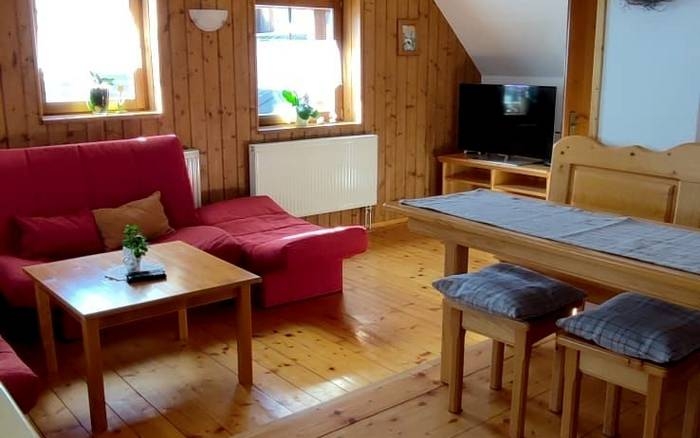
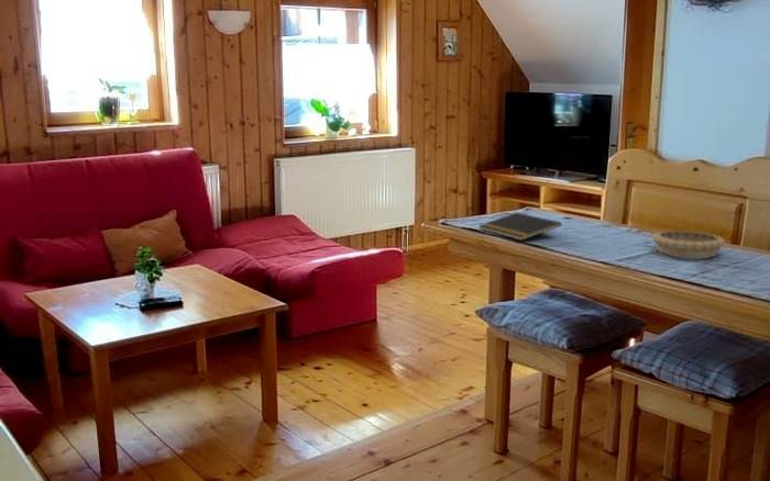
+ notepad [477,211,562,242]
+ decorative bowl [651,230,726,259]
